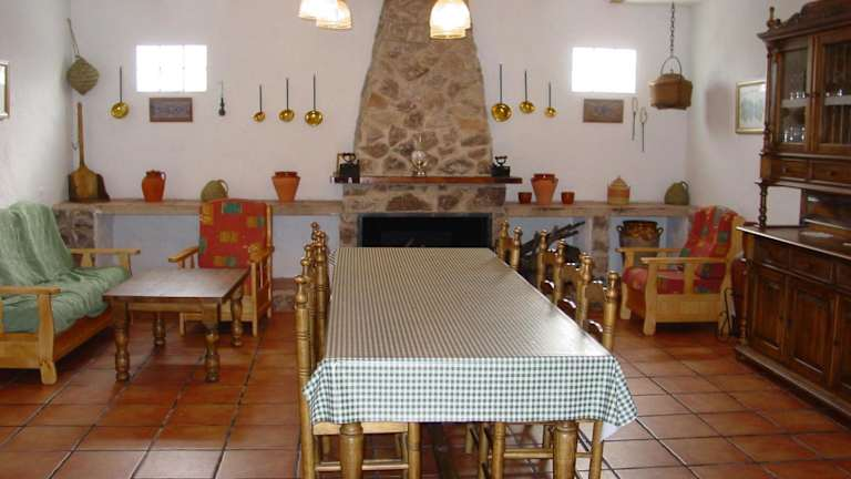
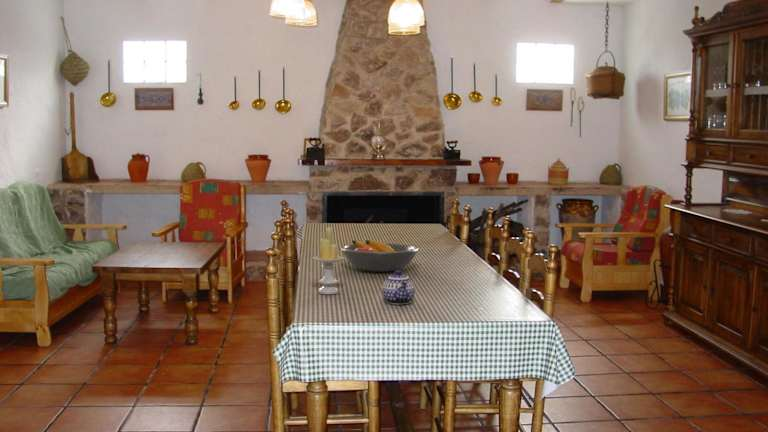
+ fruit bowl [340,239,420,273]
+ teapot [381,269,416,305]
+ candle [311,226,346,295]
